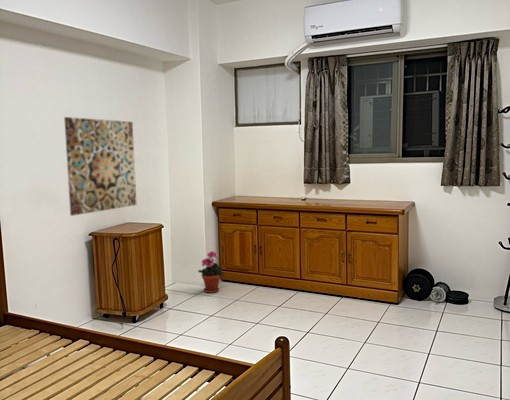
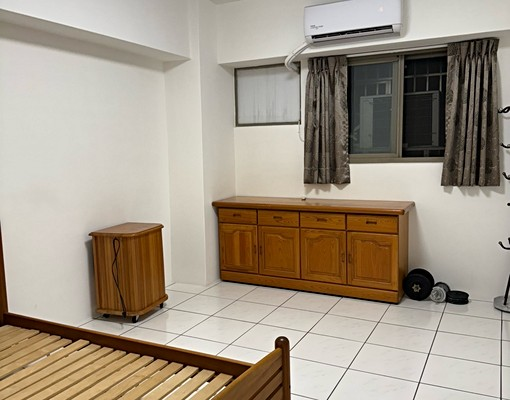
- potted plant [197,250,225,294]
- wall art [63,116,137,217]
